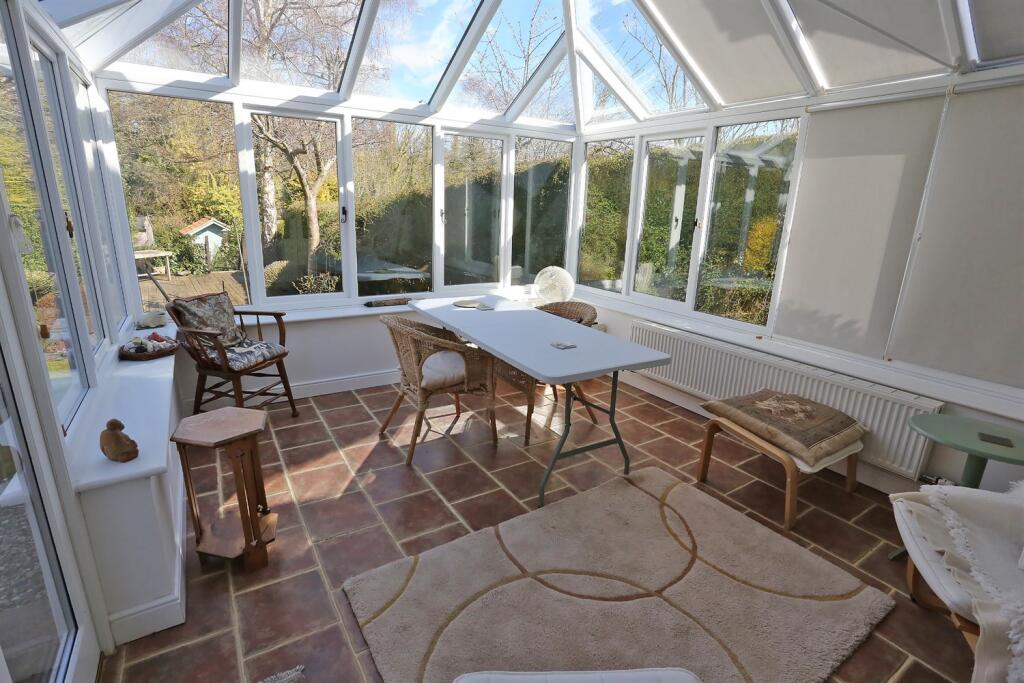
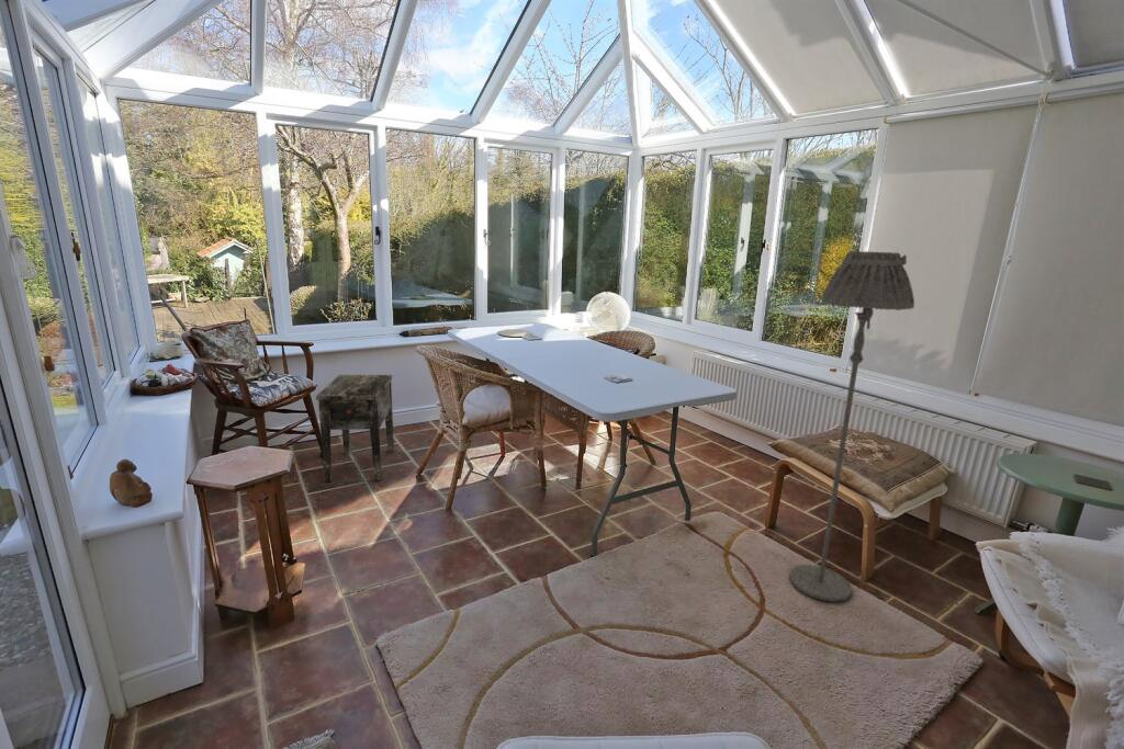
+ side table [315,374,395,483]
+ floor lamp [789,250,915,603]
